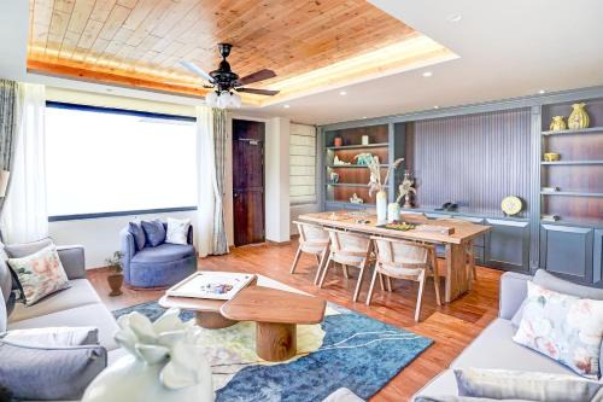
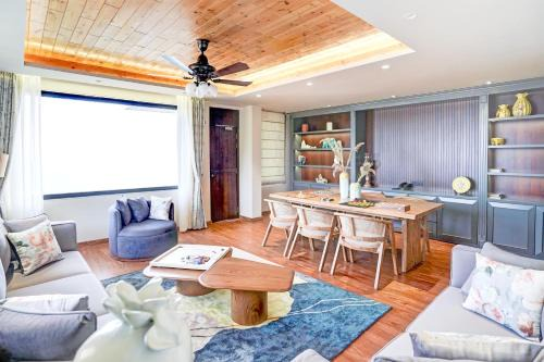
- potted plant [103,249,128,297]
